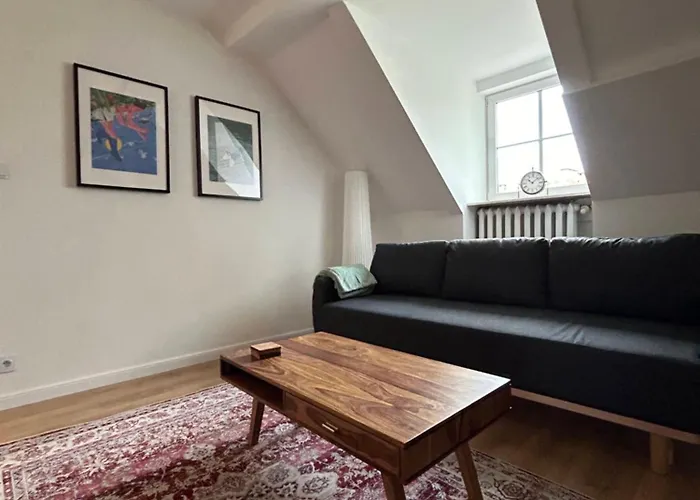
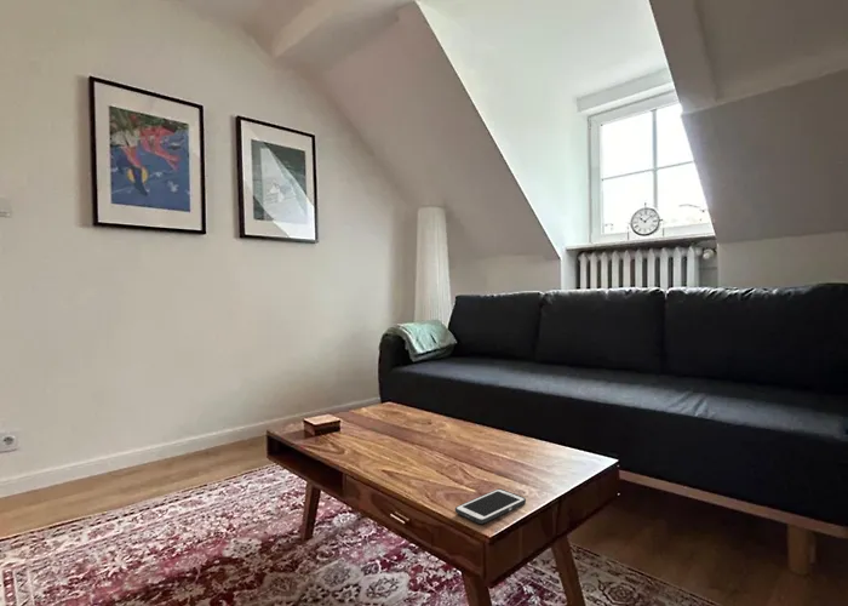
+ cell phone [454,487,527,525]
